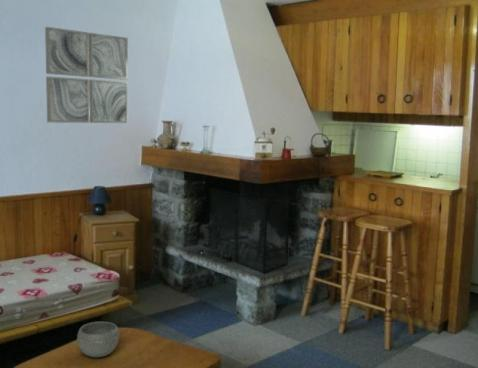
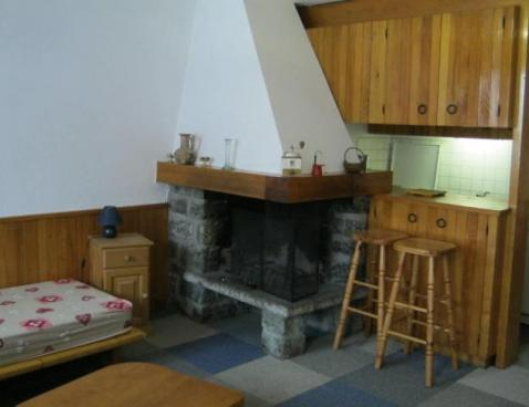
- wall art [44,26,129,124]
- bowl [76,321,120,358]
